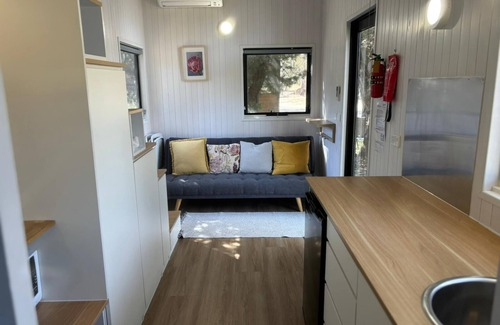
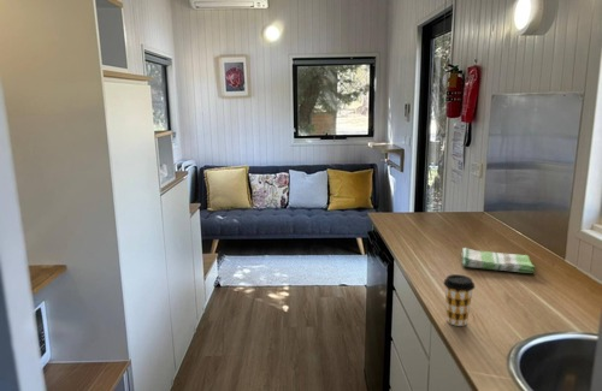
+ coffee cup [442,273,476,327]
+ dish towel [460,247,536,274]
